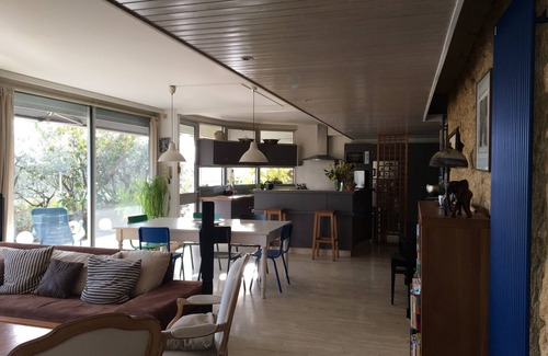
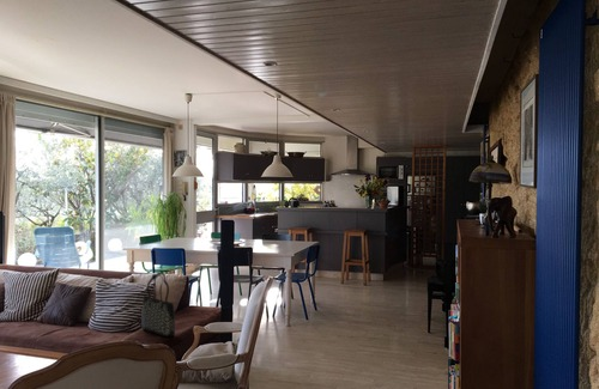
+ tote bag [140,272,176,338]
